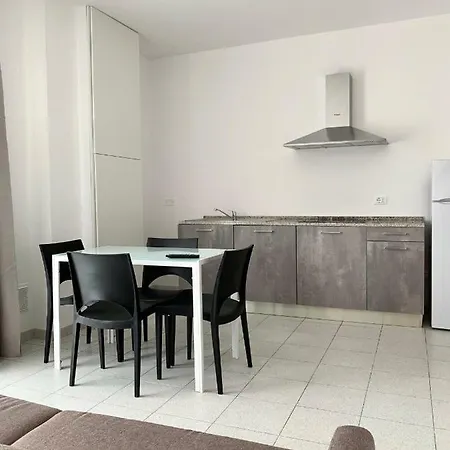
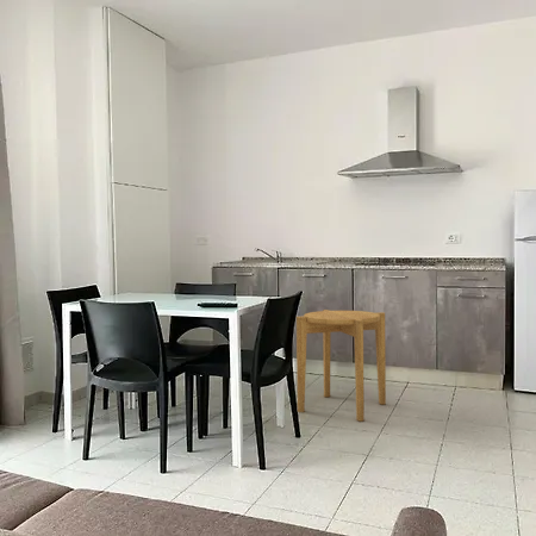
+ side table [295,308,387,423]
